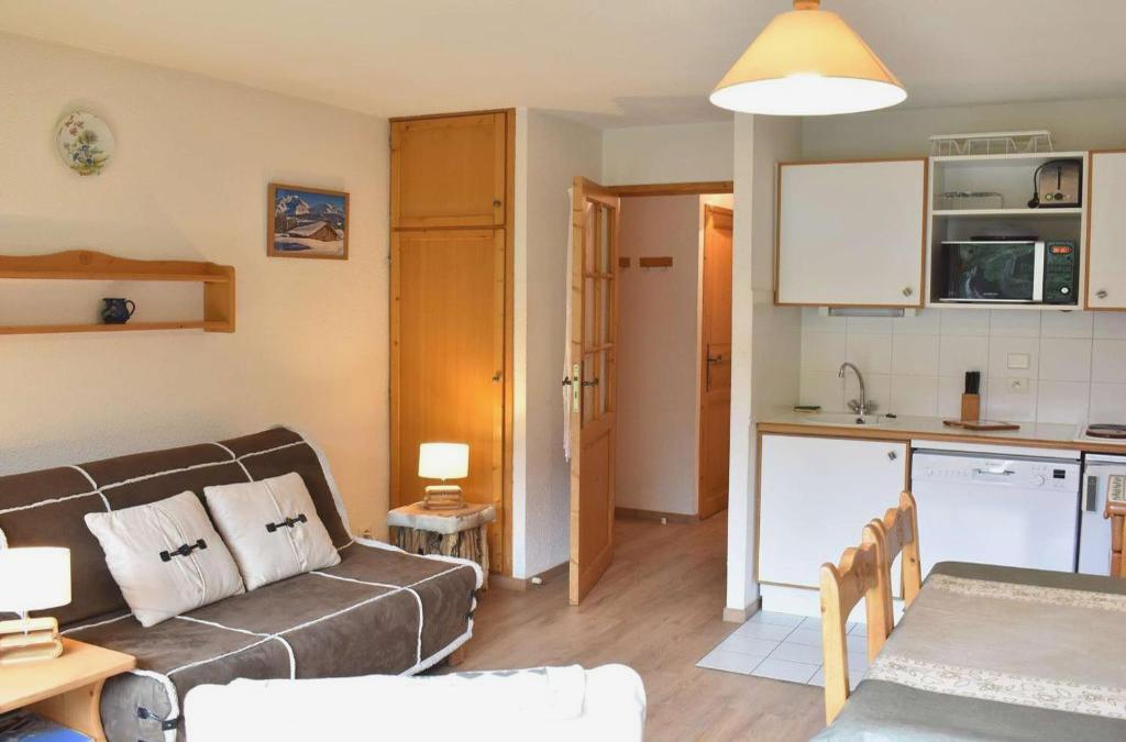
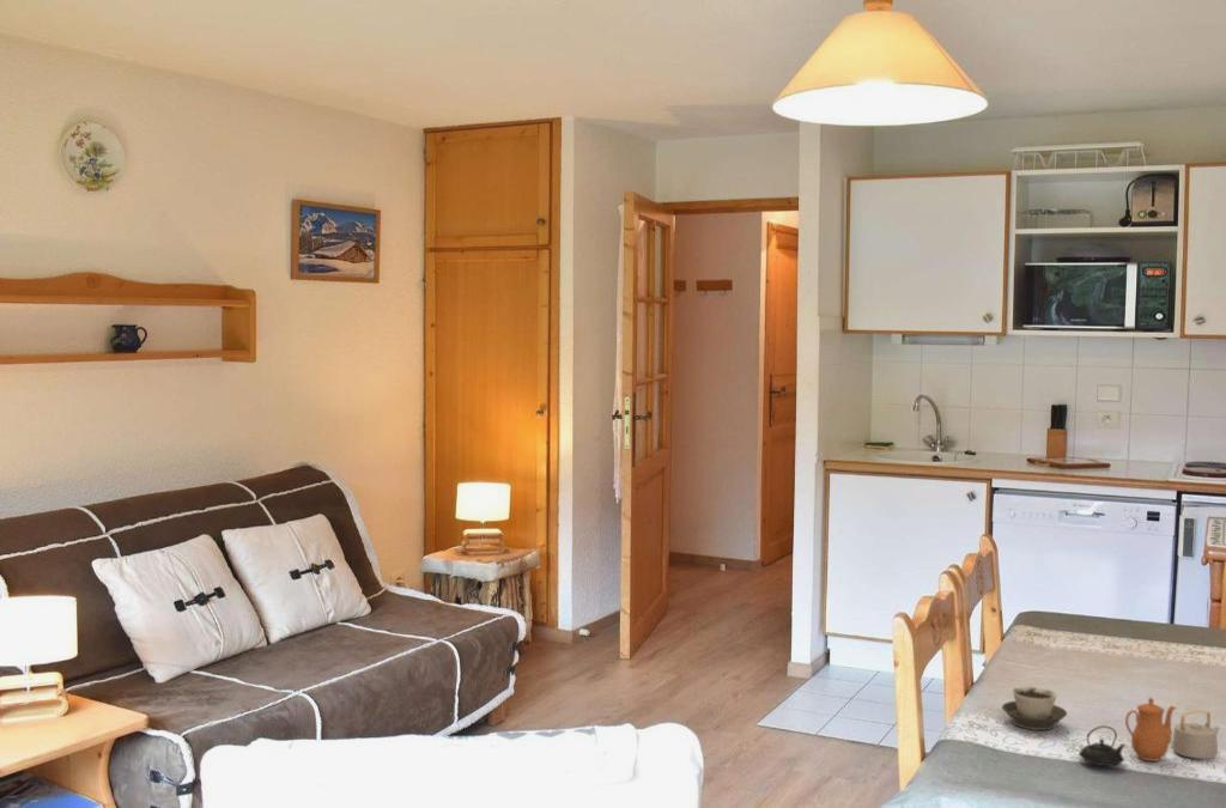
+ teapot [1078,697,1221,767]
+ cup [1001,686,1068,731]
